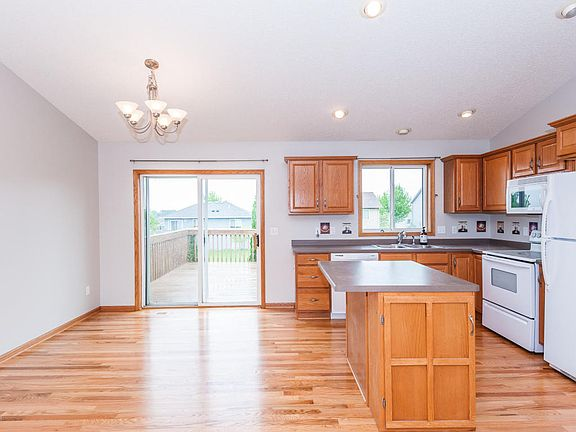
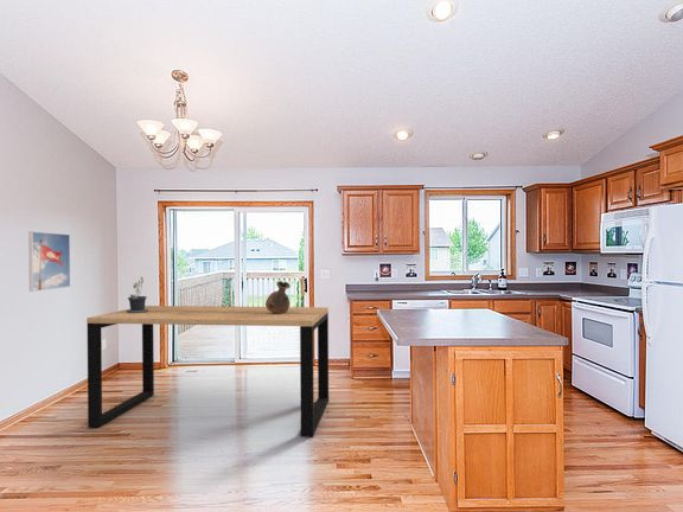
+ ceramic jug [264,280,292,314]
+ potted plant [127,276,148,313]
+ dining table [85,305,330,439]
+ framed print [27,231,71,293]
